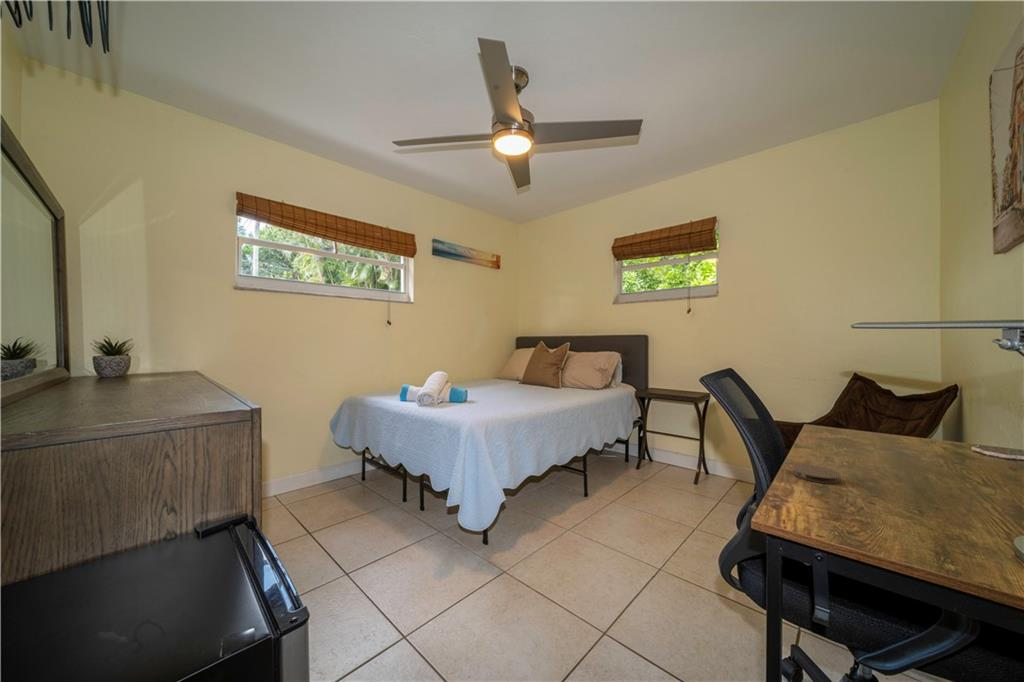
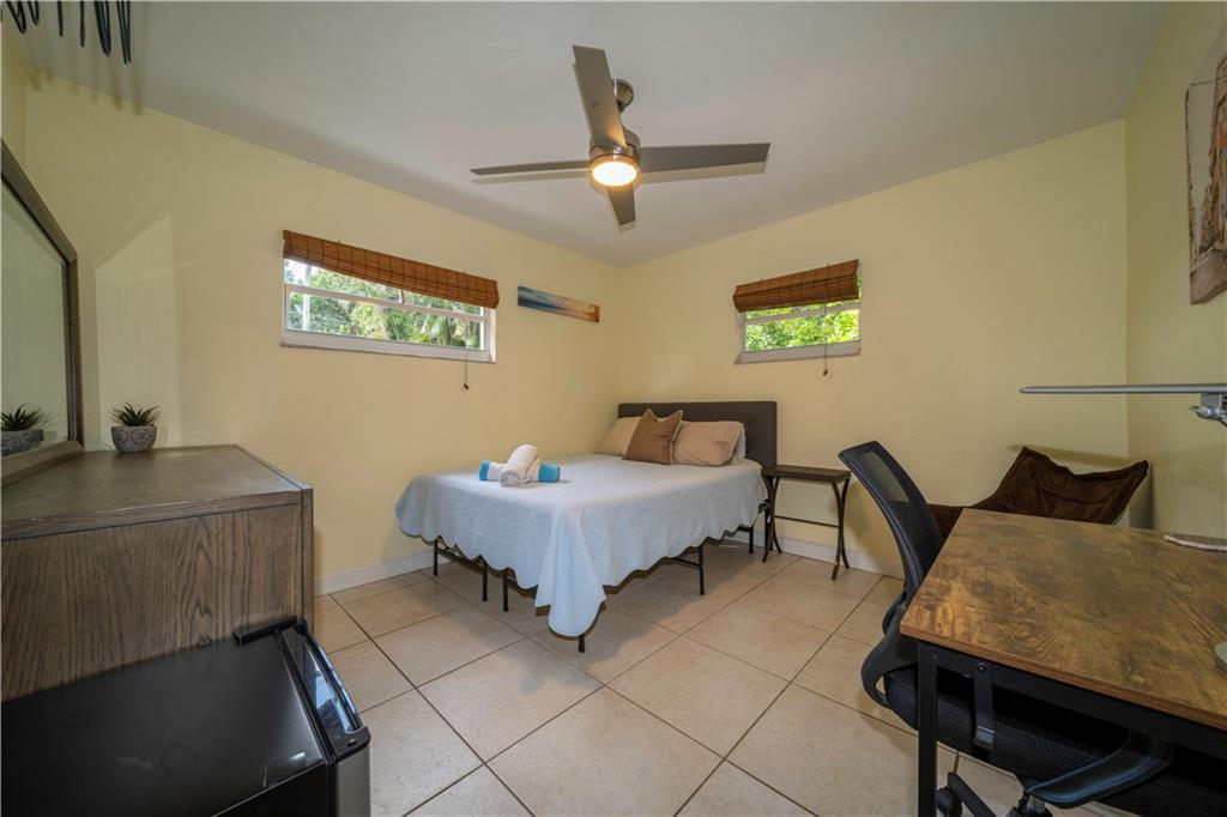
- coaster [791,463,842,484]
